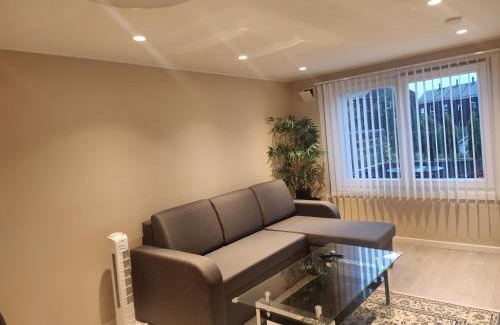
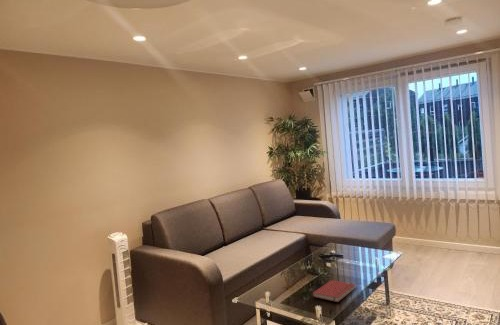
+ book [311,279,356,303]
